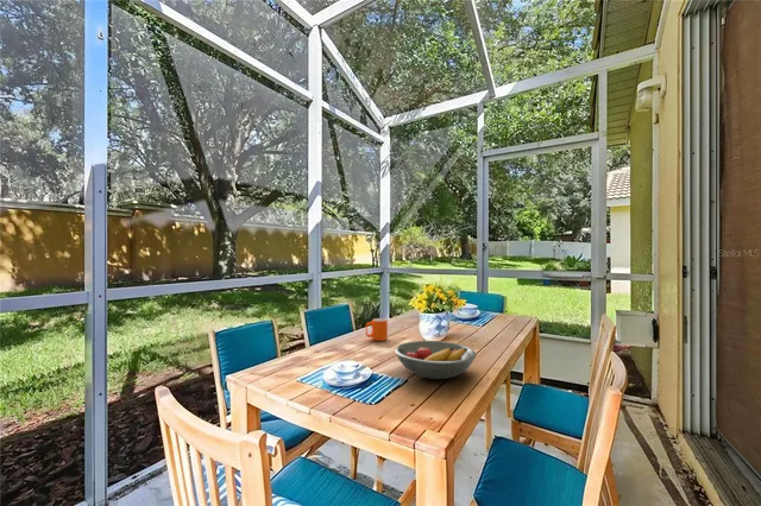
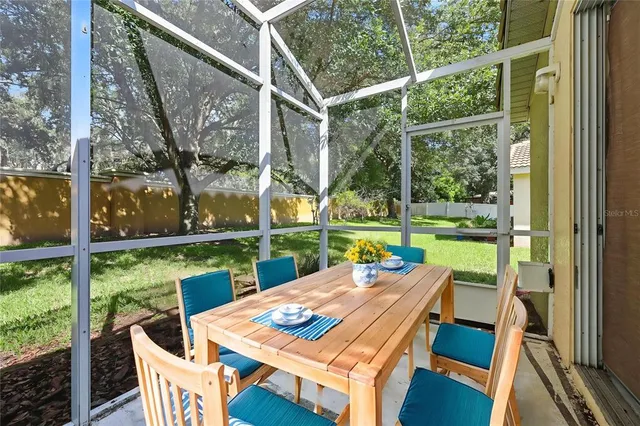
- mug [365,317,389,342]
- fruit bowl [394,340,478,380]
